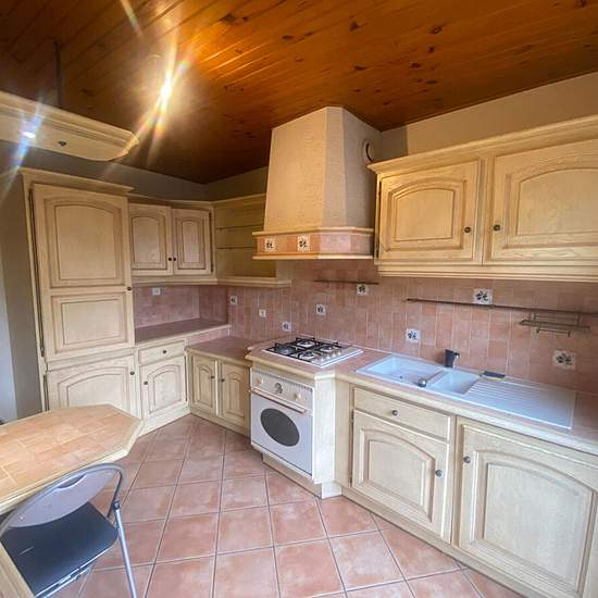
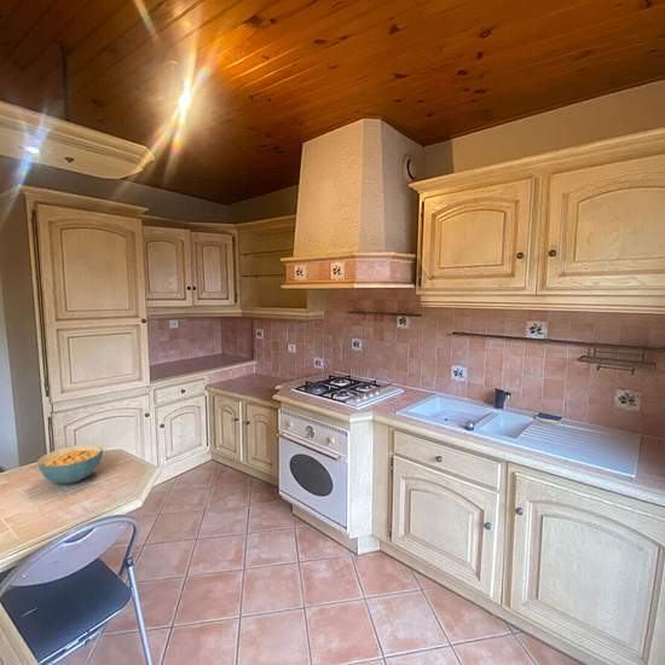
+ cereal bowl [36,444,104,485]
